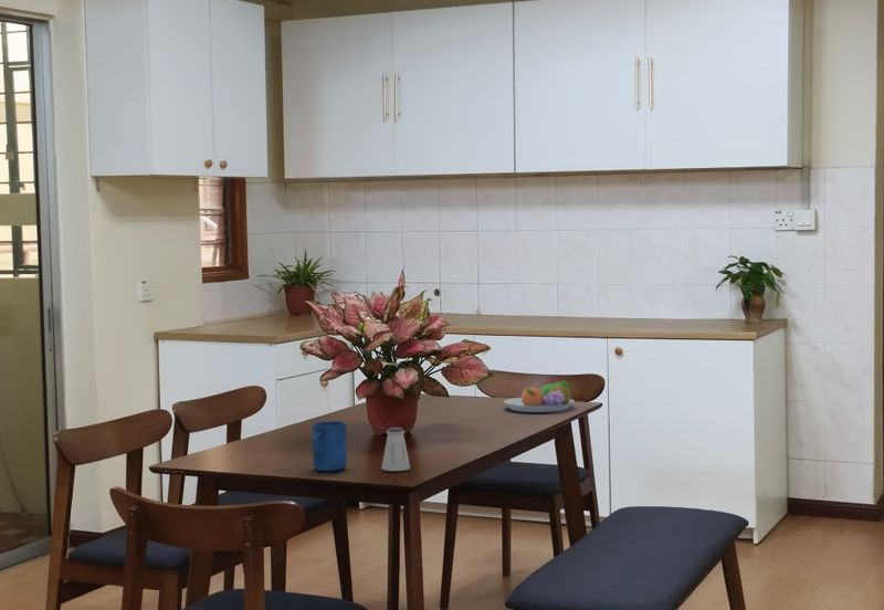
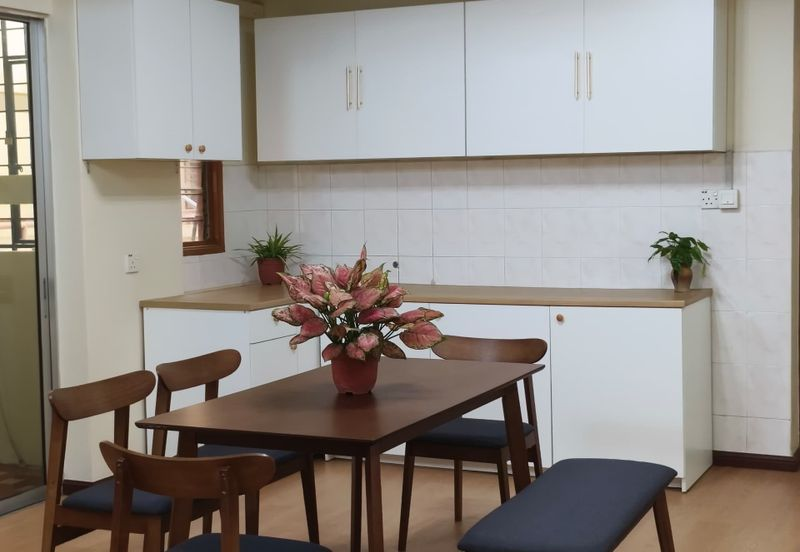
- mug [311,420,348,472]
- saltshaker [381,427,411,472]
- fruit bowl [503,380,576,413]
